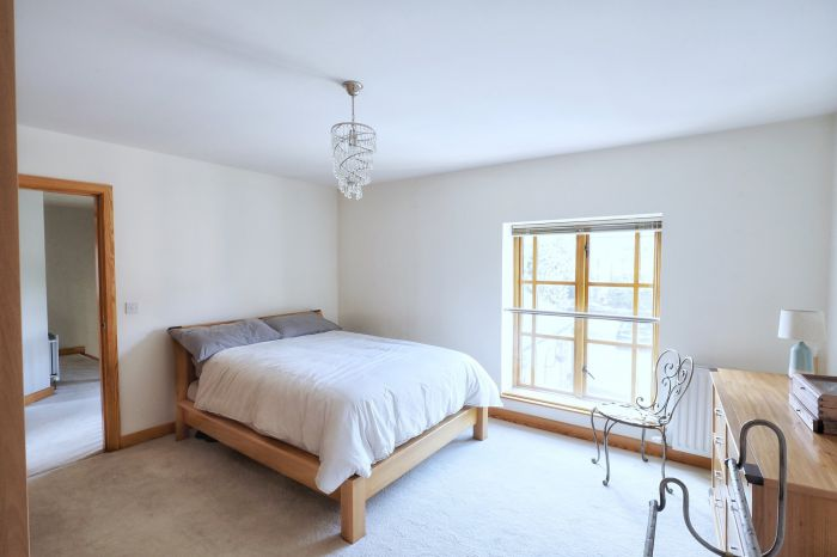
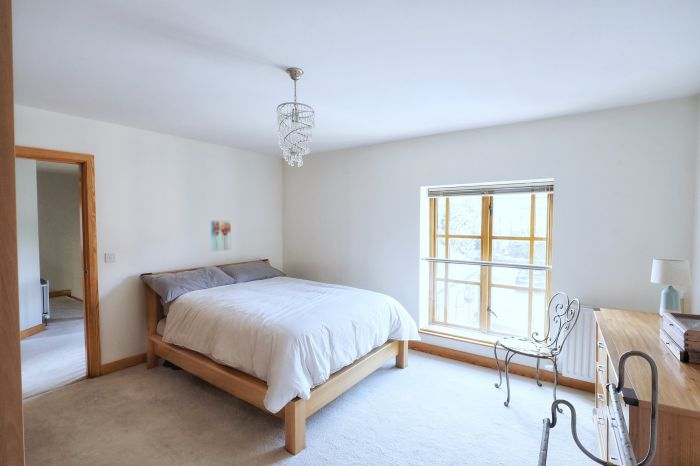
+ wall art [210,219,232,252]
